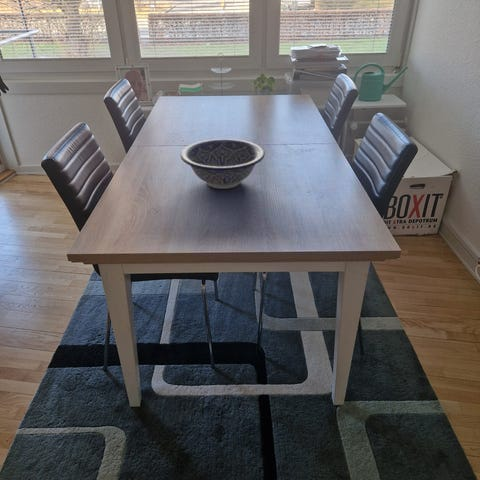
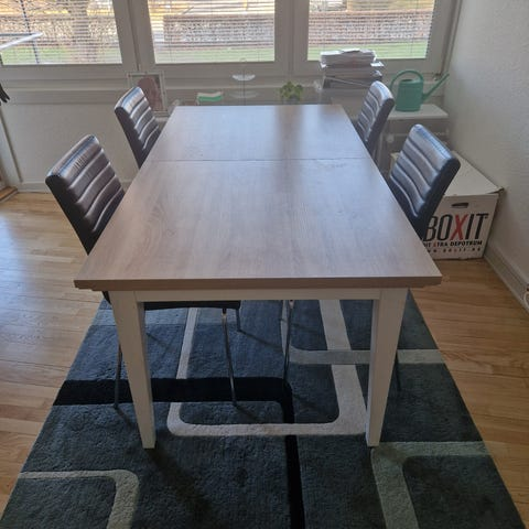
- decorative bowl [180,138,266,190]
